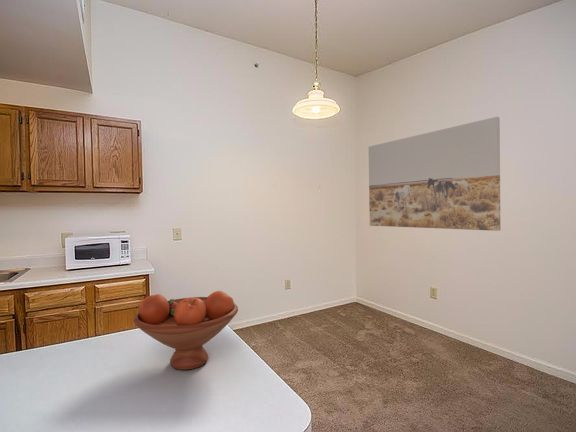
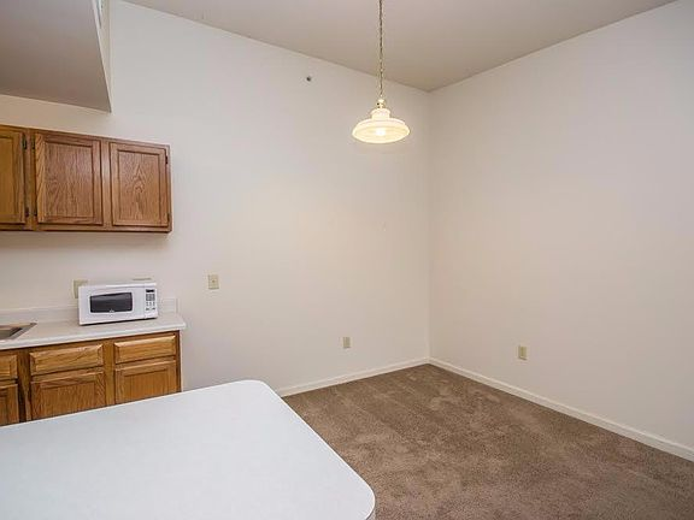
- fruit bowl [133,290,239,371]
- wall art [368,116,501,232]
